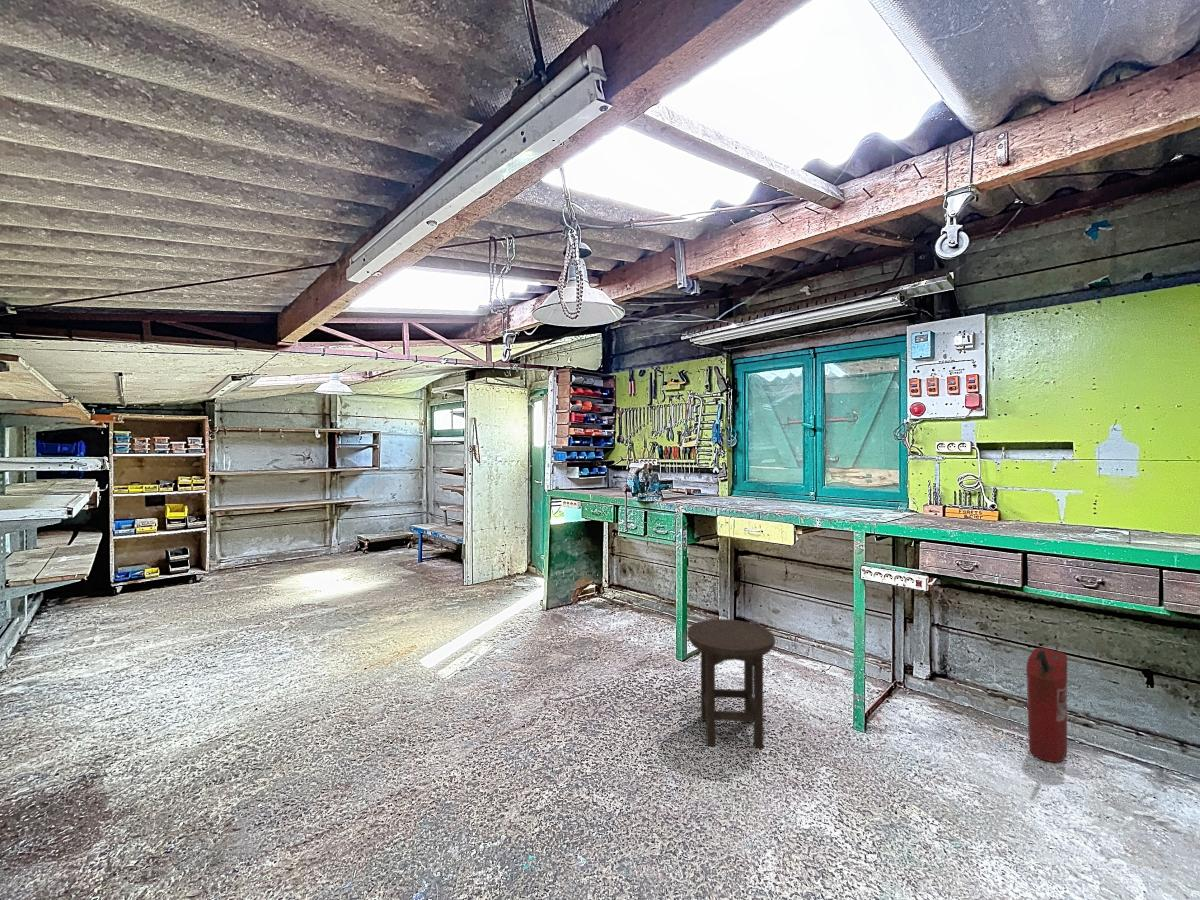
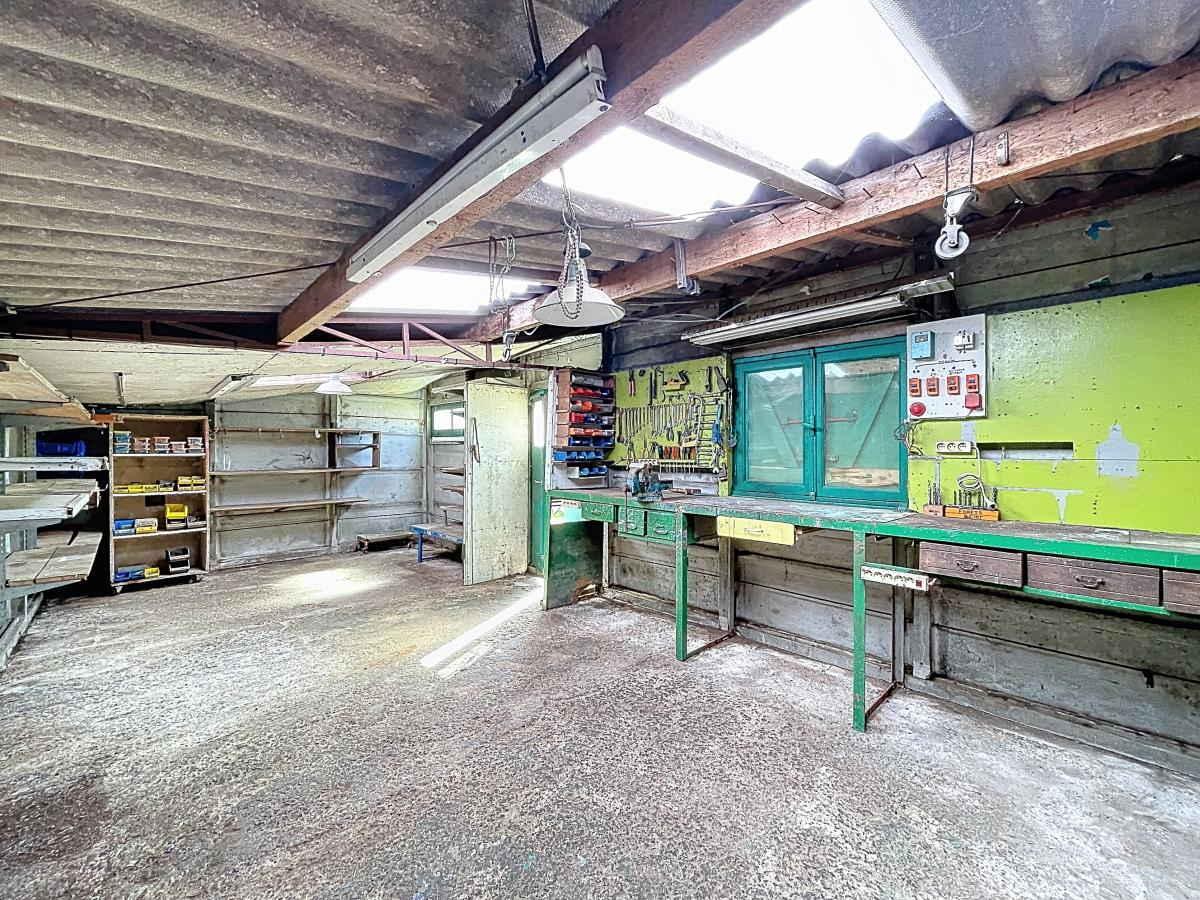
- stool [686,618,776,749]
- fire extinguisher [1025,647,1068,764]
